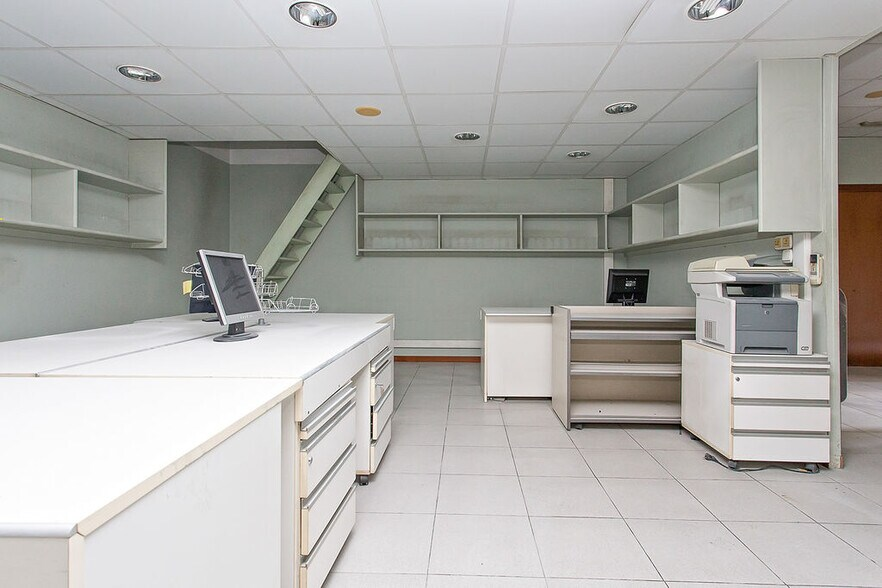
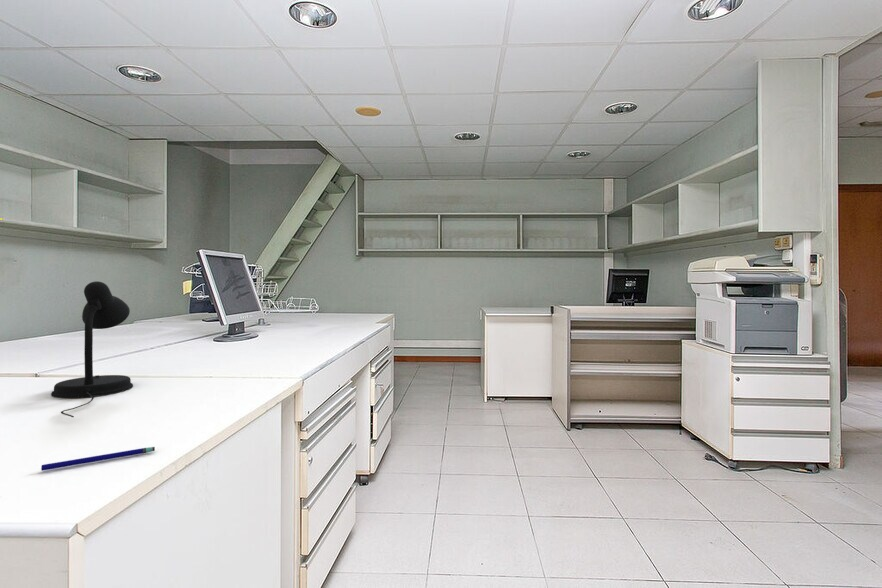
+ desk lamp [50,280,134,418]
+ pen [40,446,156,472]
